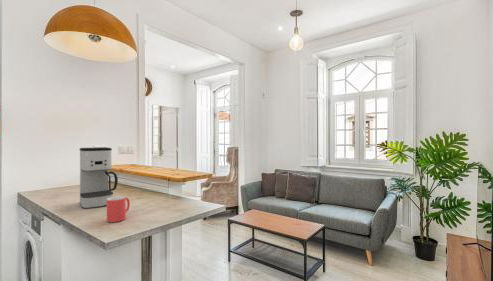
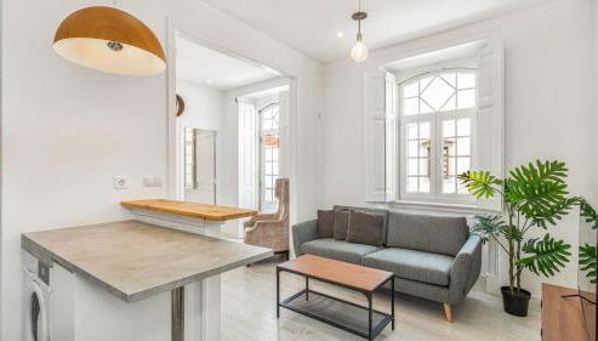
- mug [106,195,131,223]
- coffee maker [79,146,119,210]
